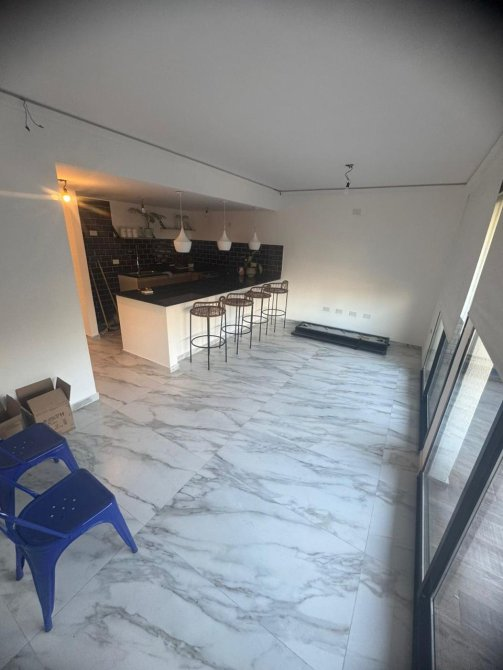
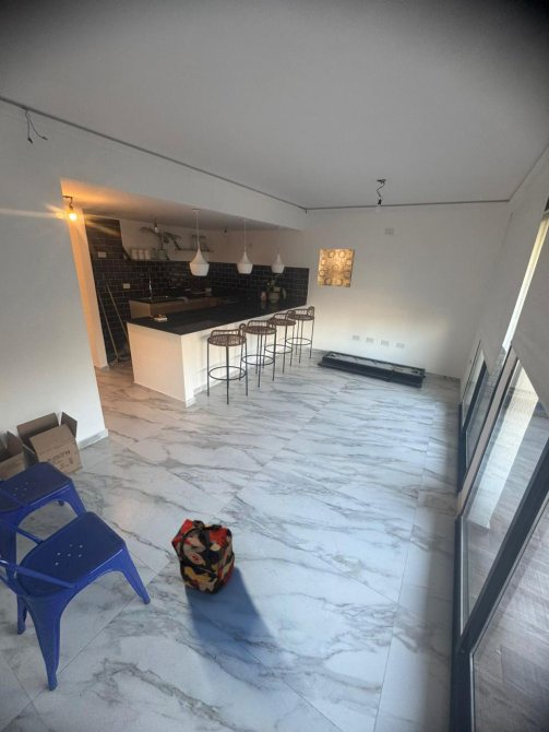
+ backpack [170,518,236,595]
+ wall art [317,248,356,288]
